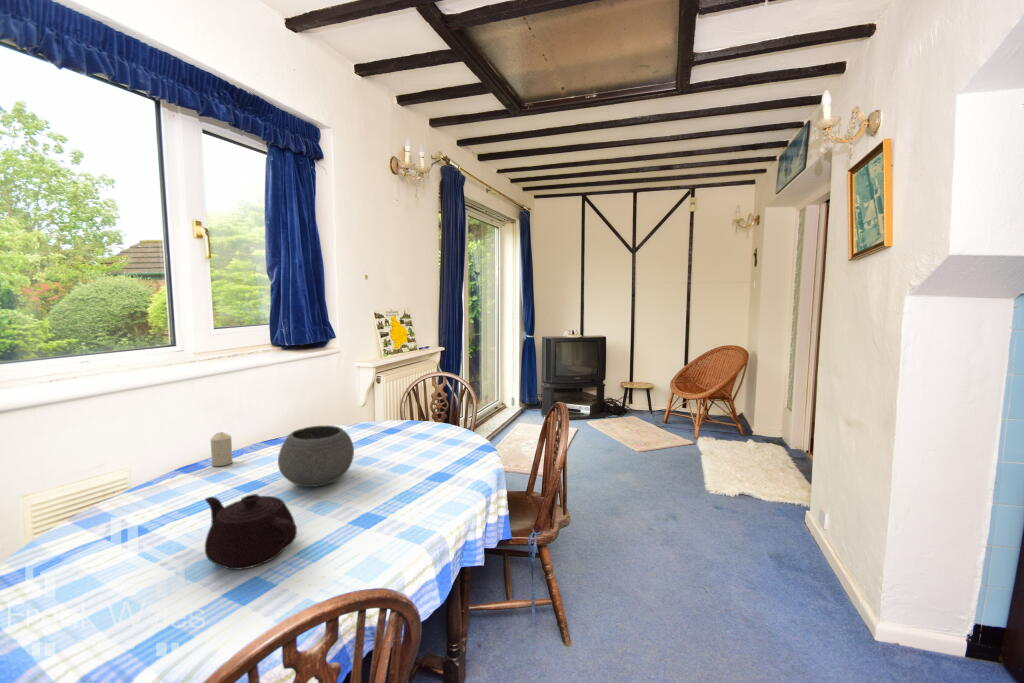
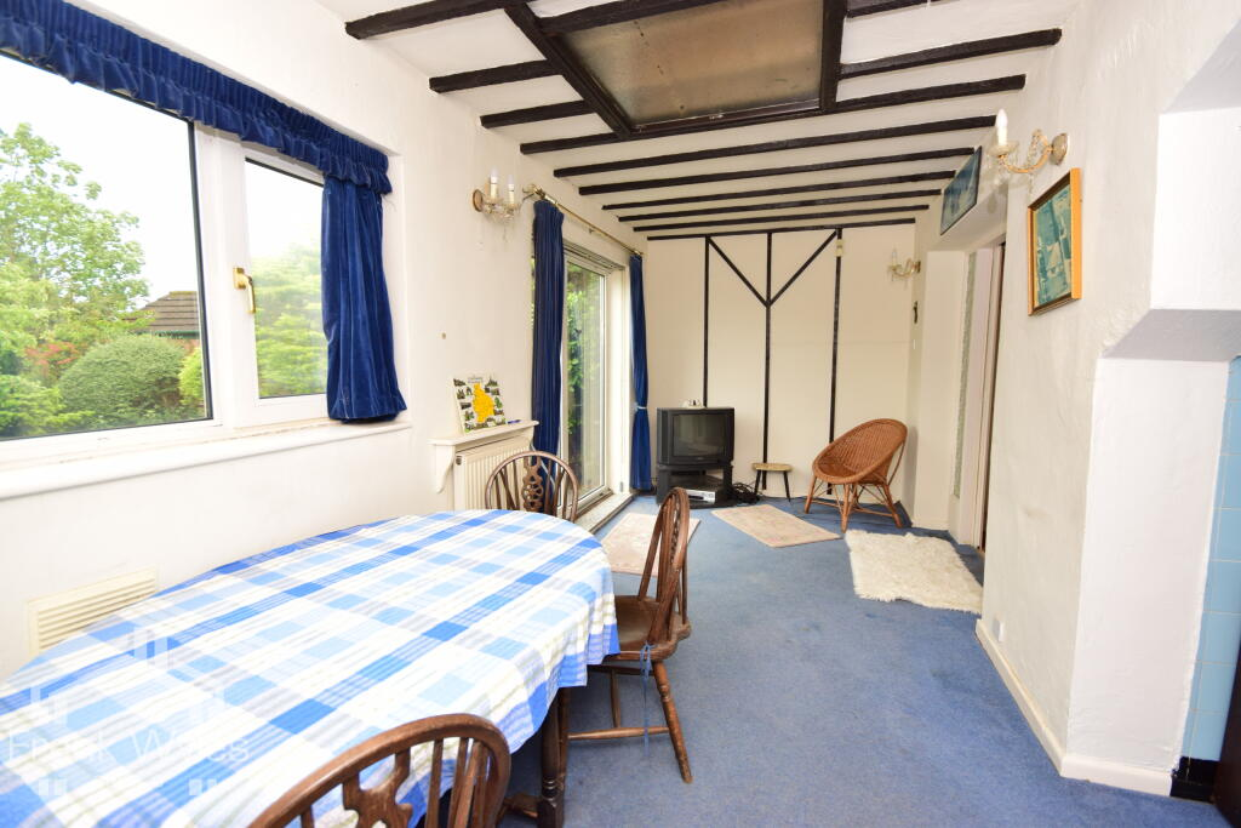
- teapot [204,493,298,571]
- candle [210,431,233,467]
- bowl [277,425,355,488]
